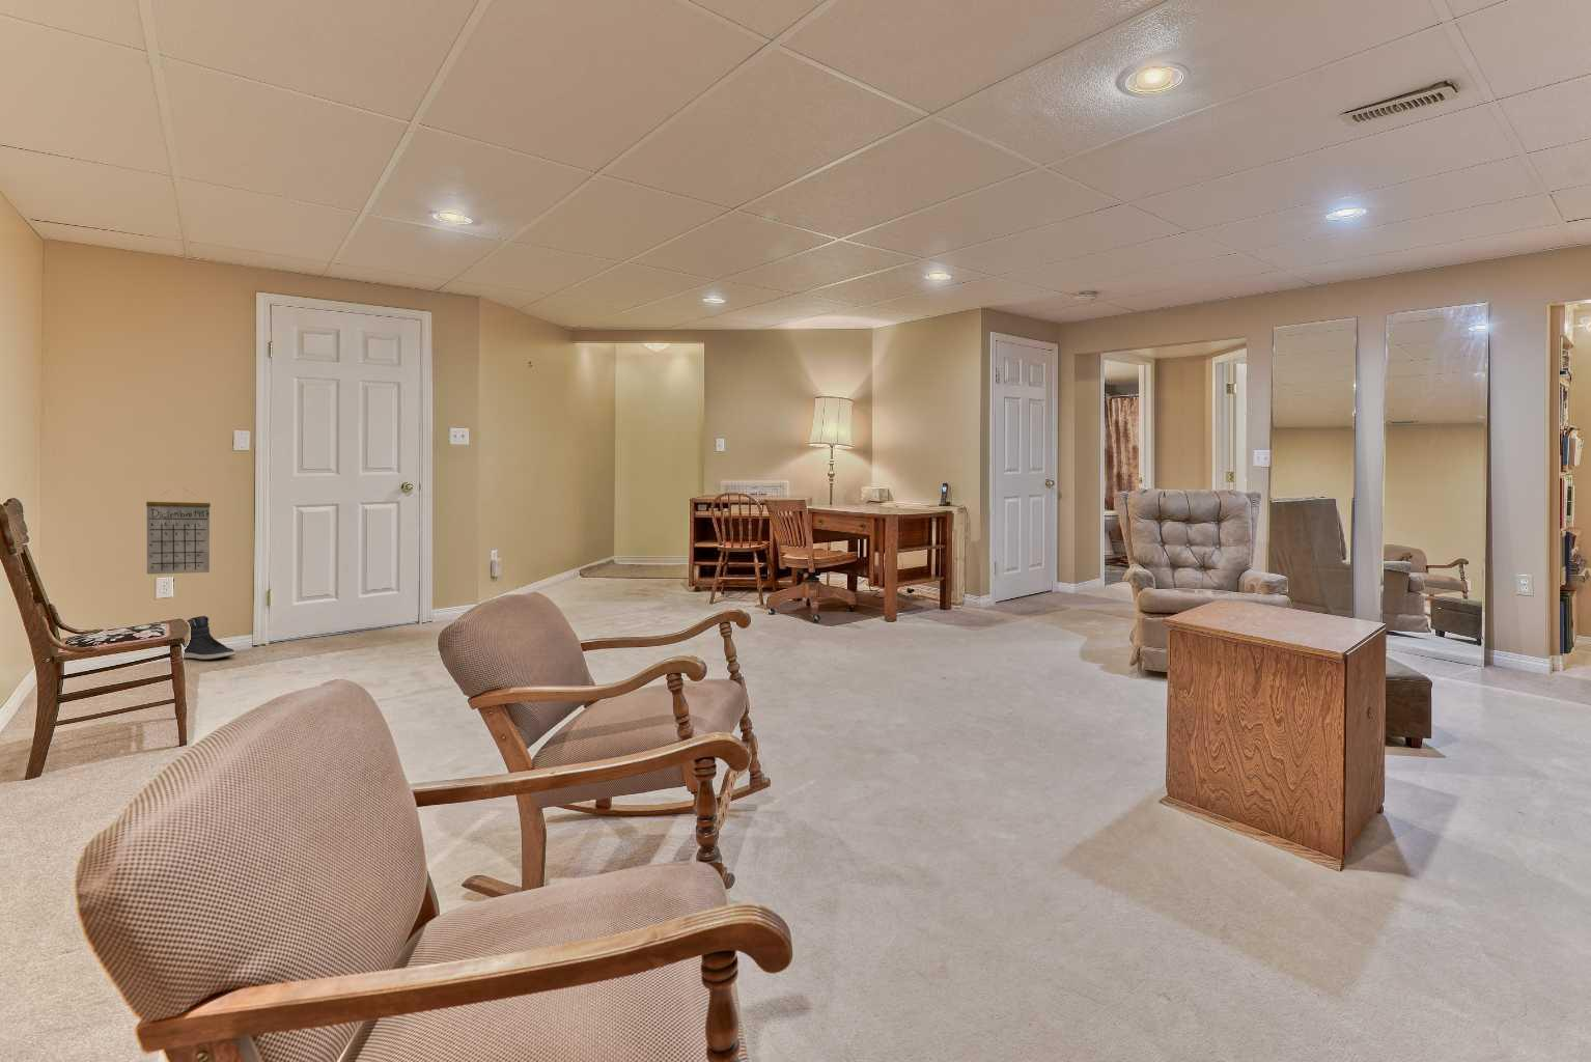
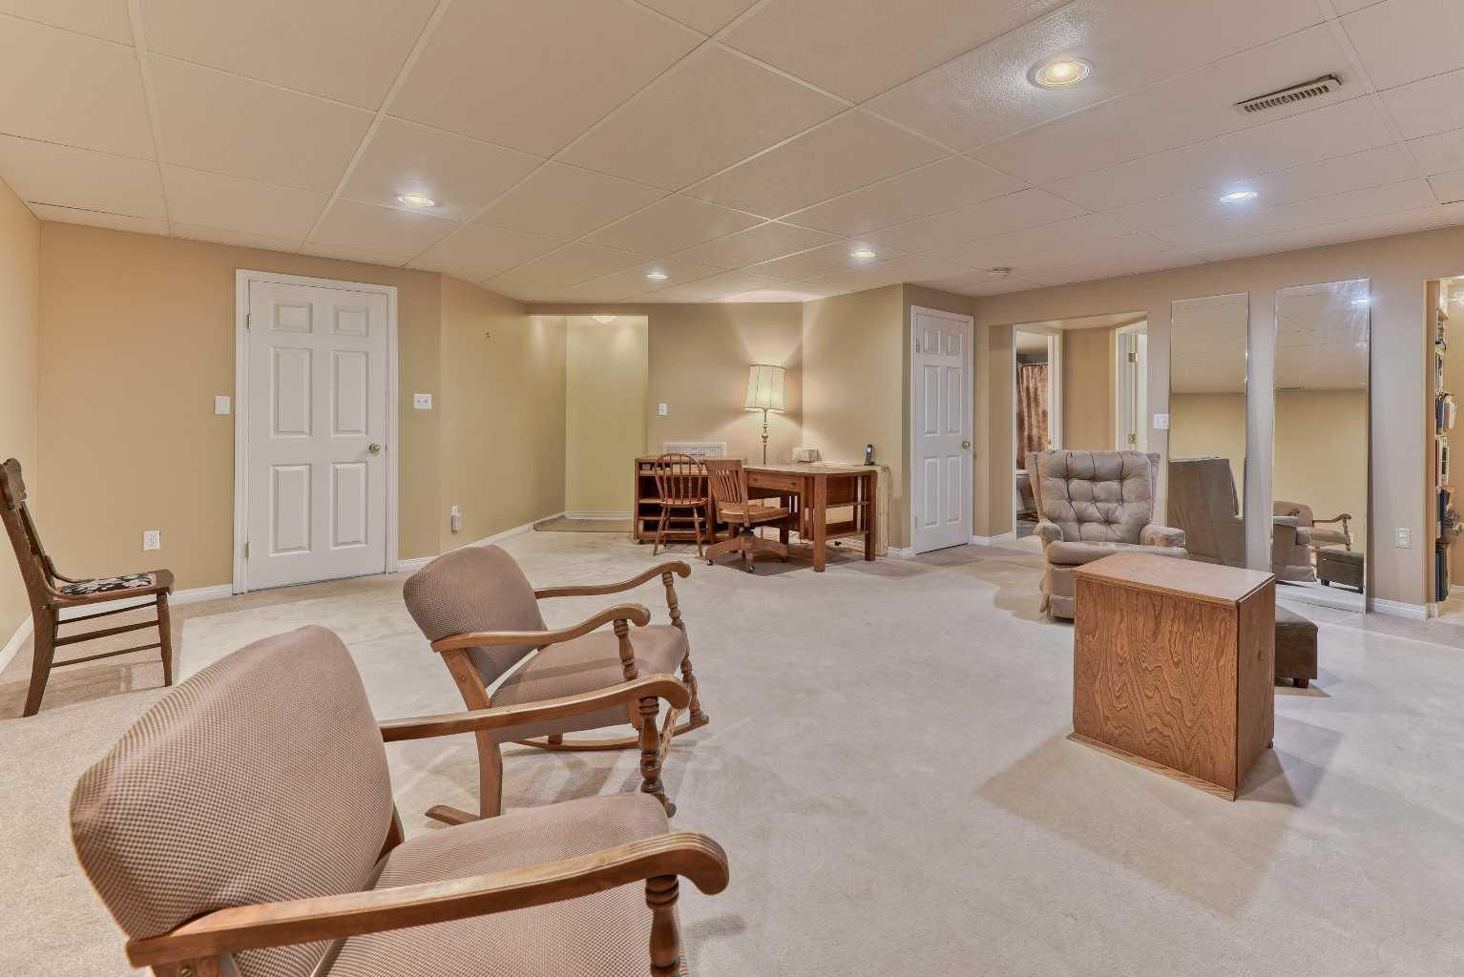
- sneaker [184,615,236,660]
- calendar [145,487,211,576]
